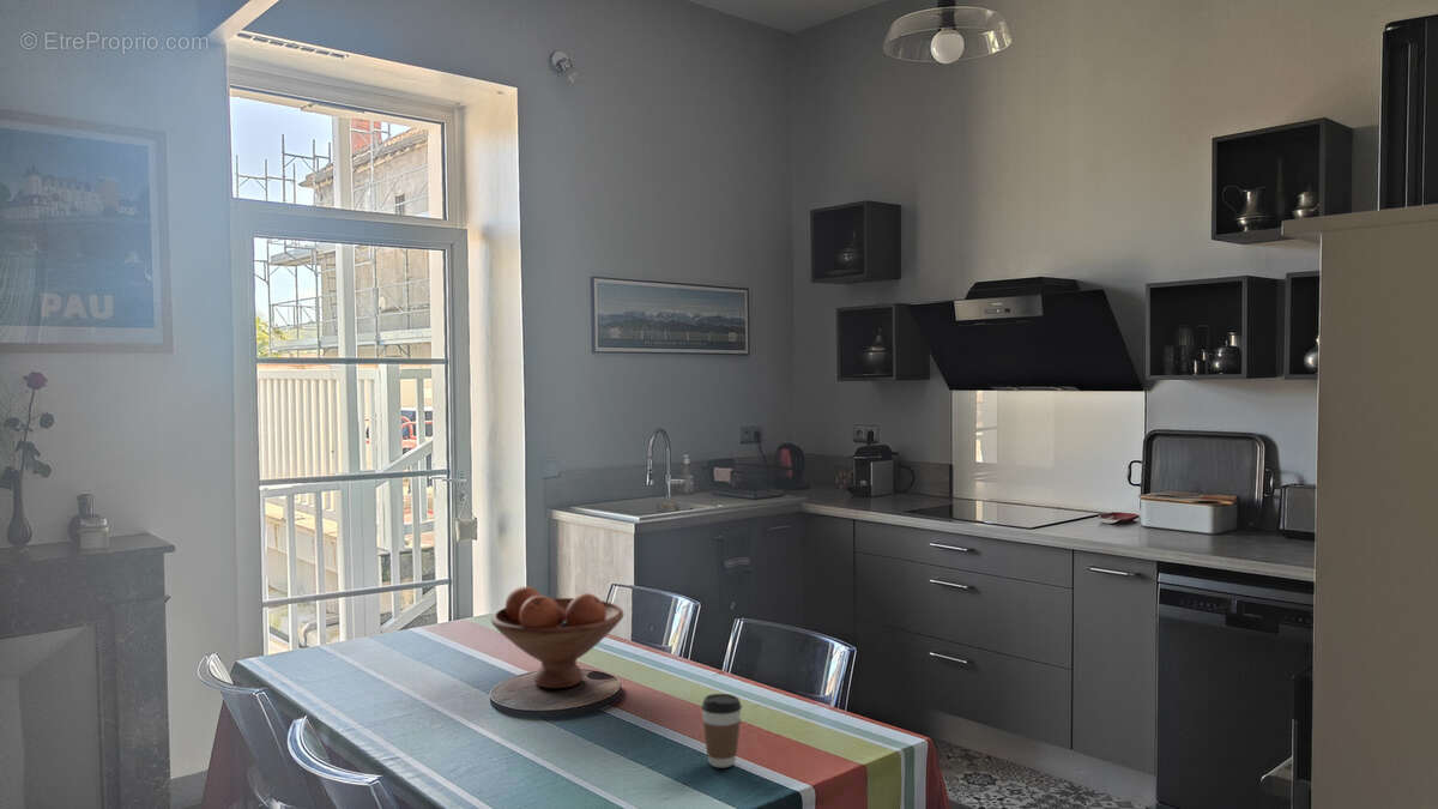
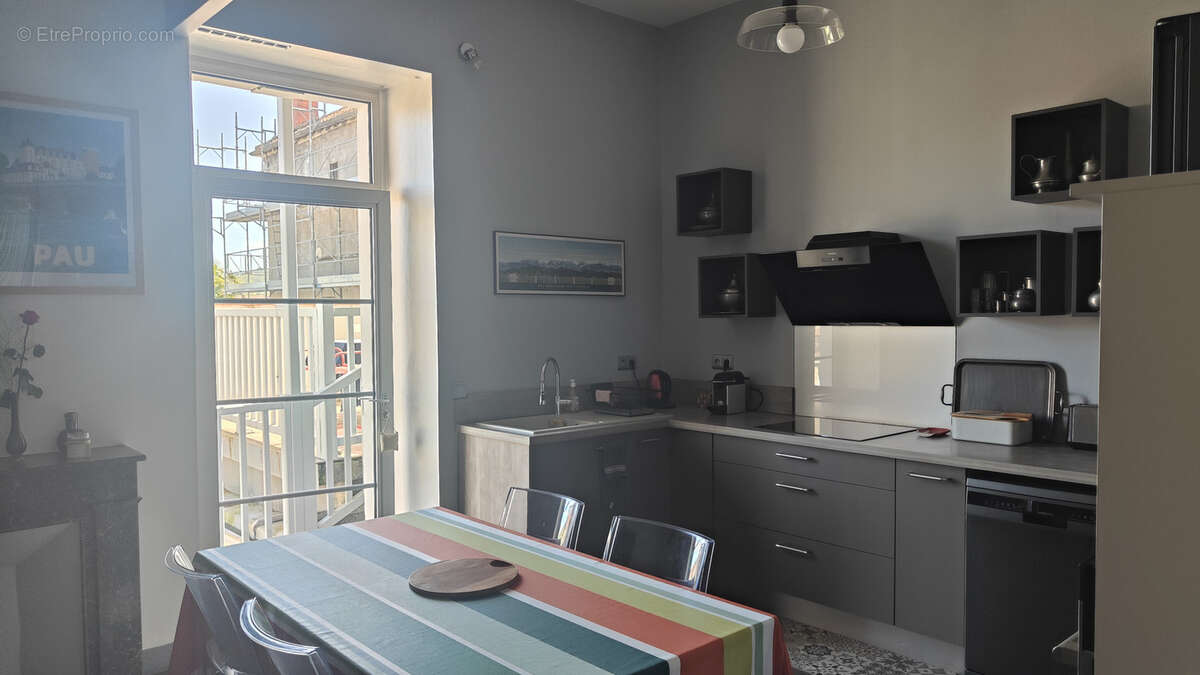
- fruit bowl [490,585,626,689]
- coffee cup [700,693,743,768]
